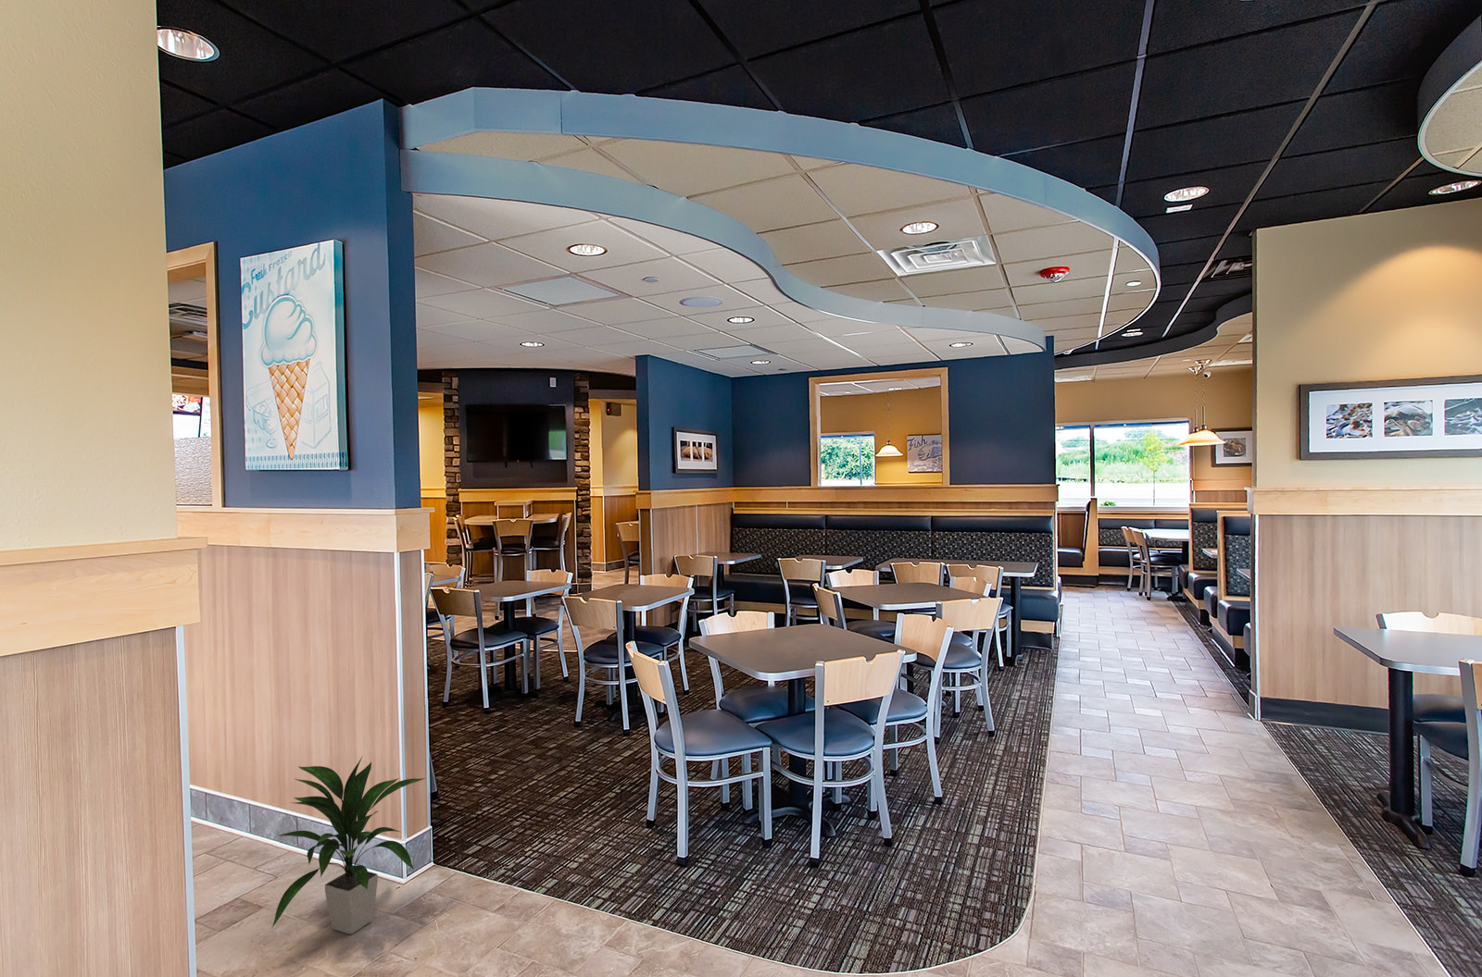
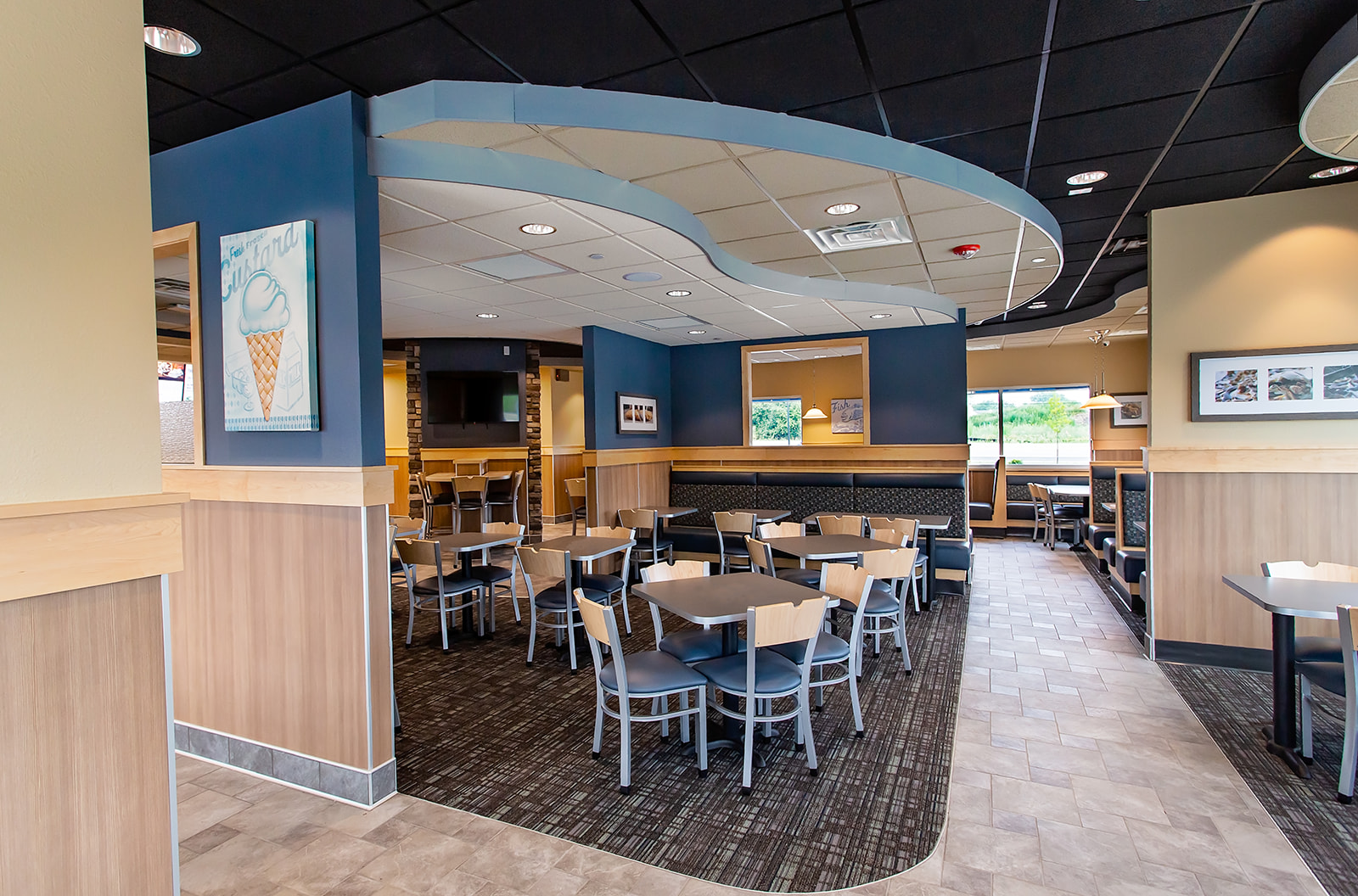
- indoor plant [272,755,426,936]
